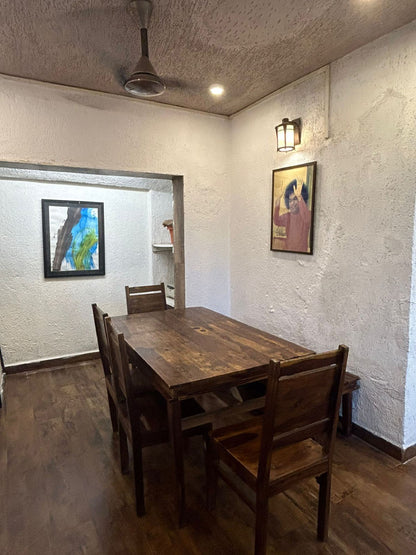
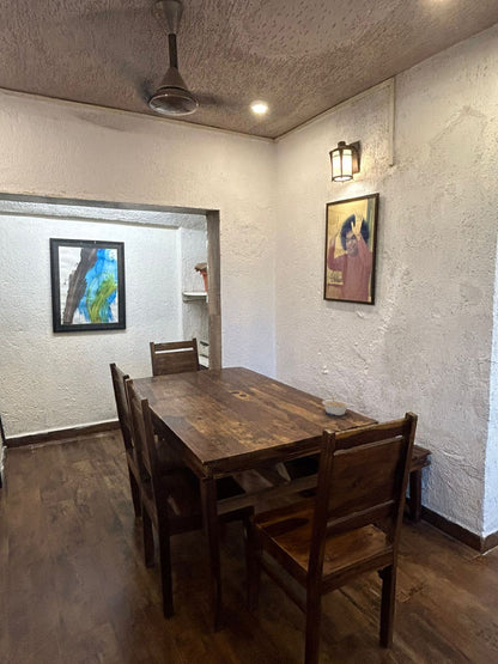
+ legume [321,395,351,416]
